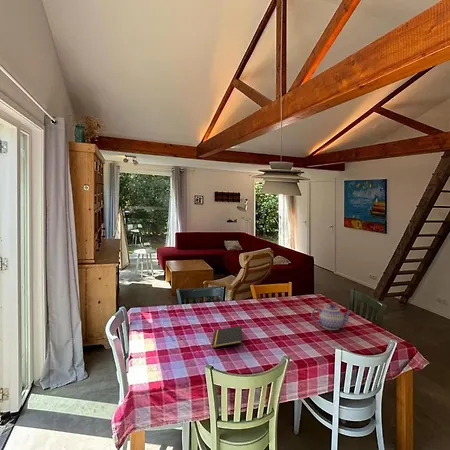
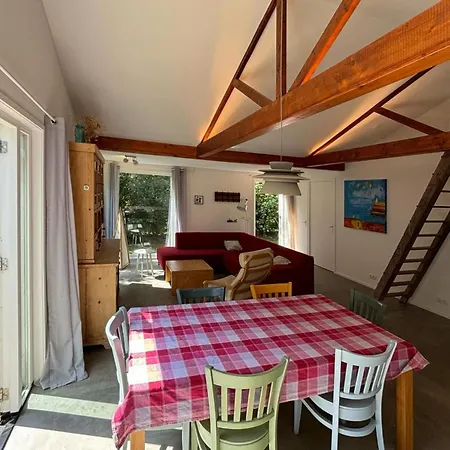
- teapot [311,303,353,331]
- notepad [211,325,243,349]
